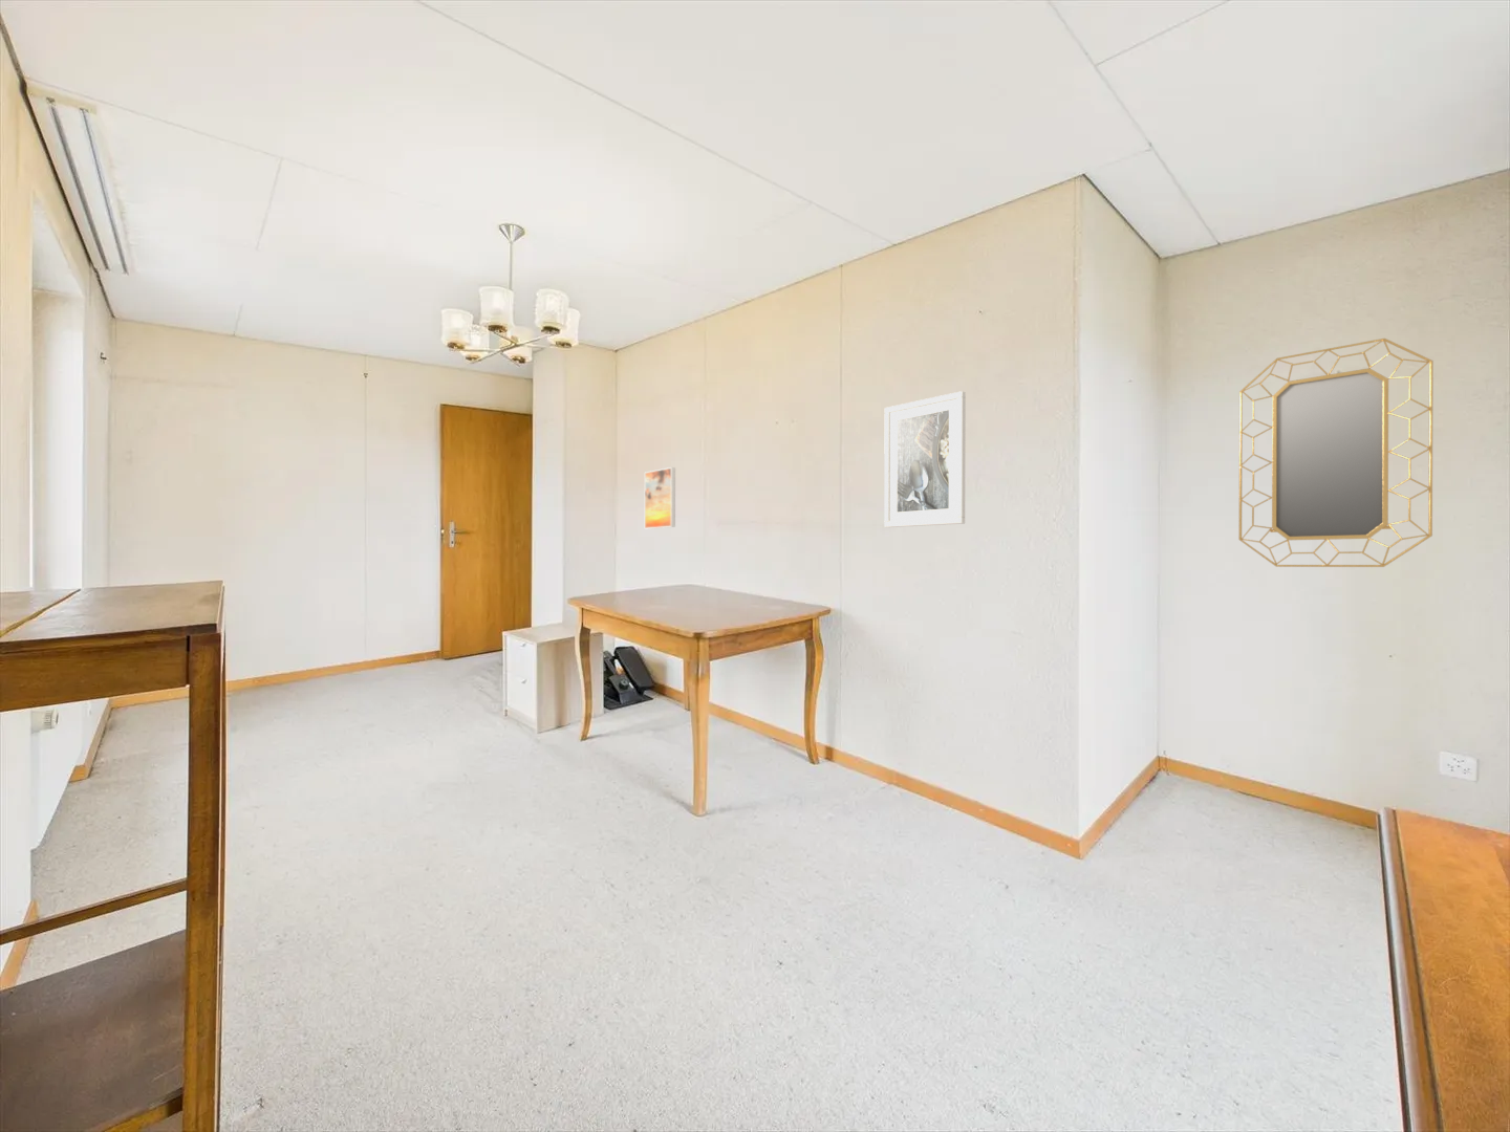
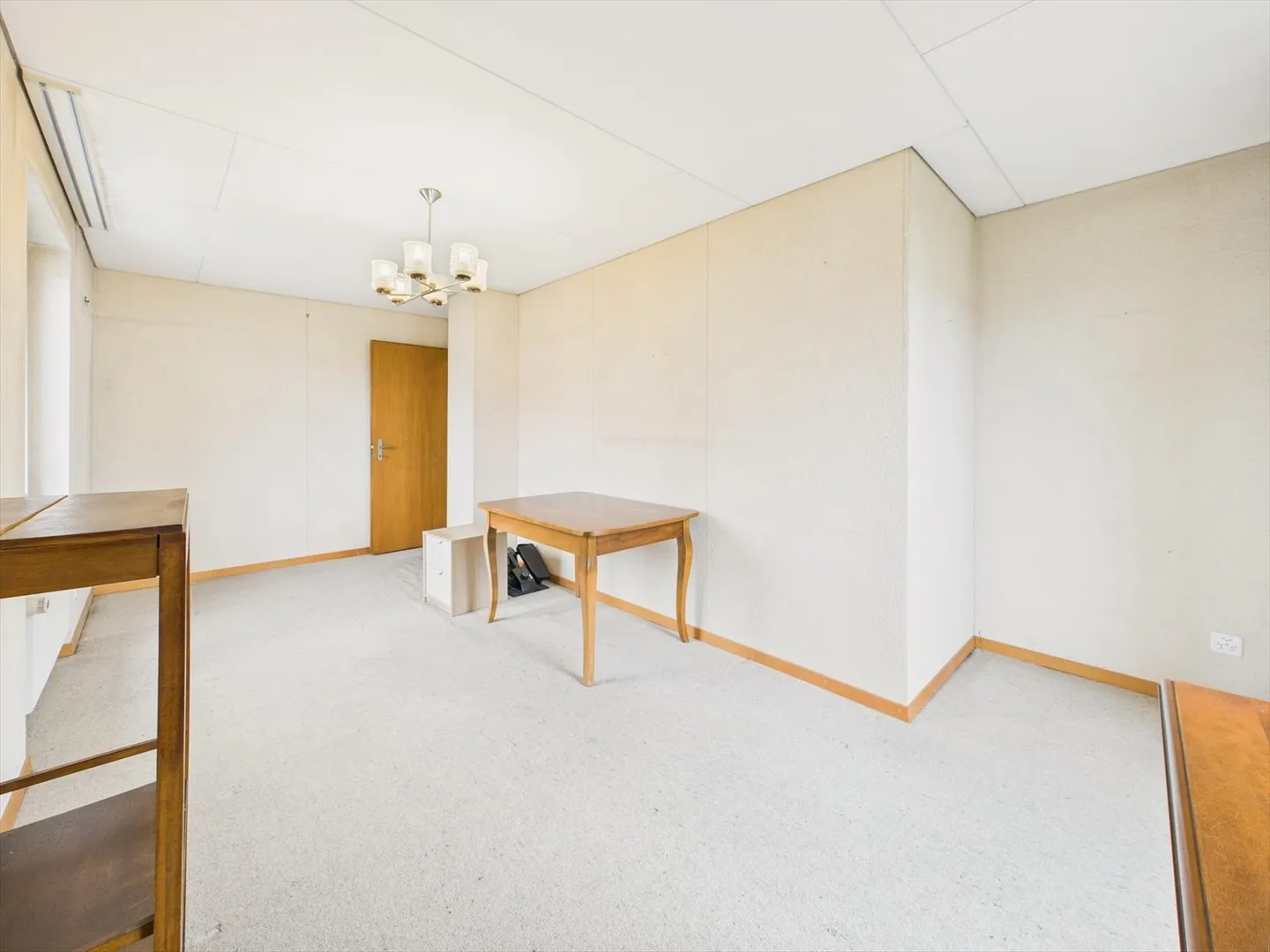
- home mirror [1238,338,1435,568]
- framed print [883,390,967,528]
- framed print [644,466,677,529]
